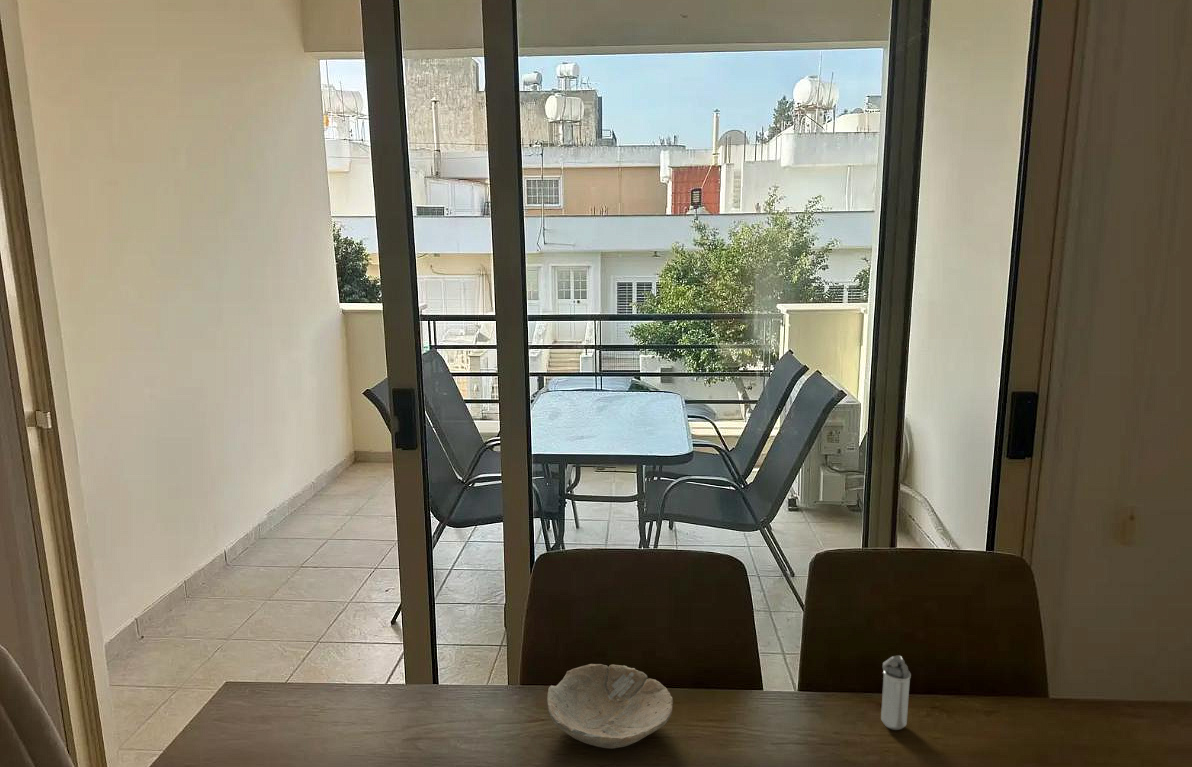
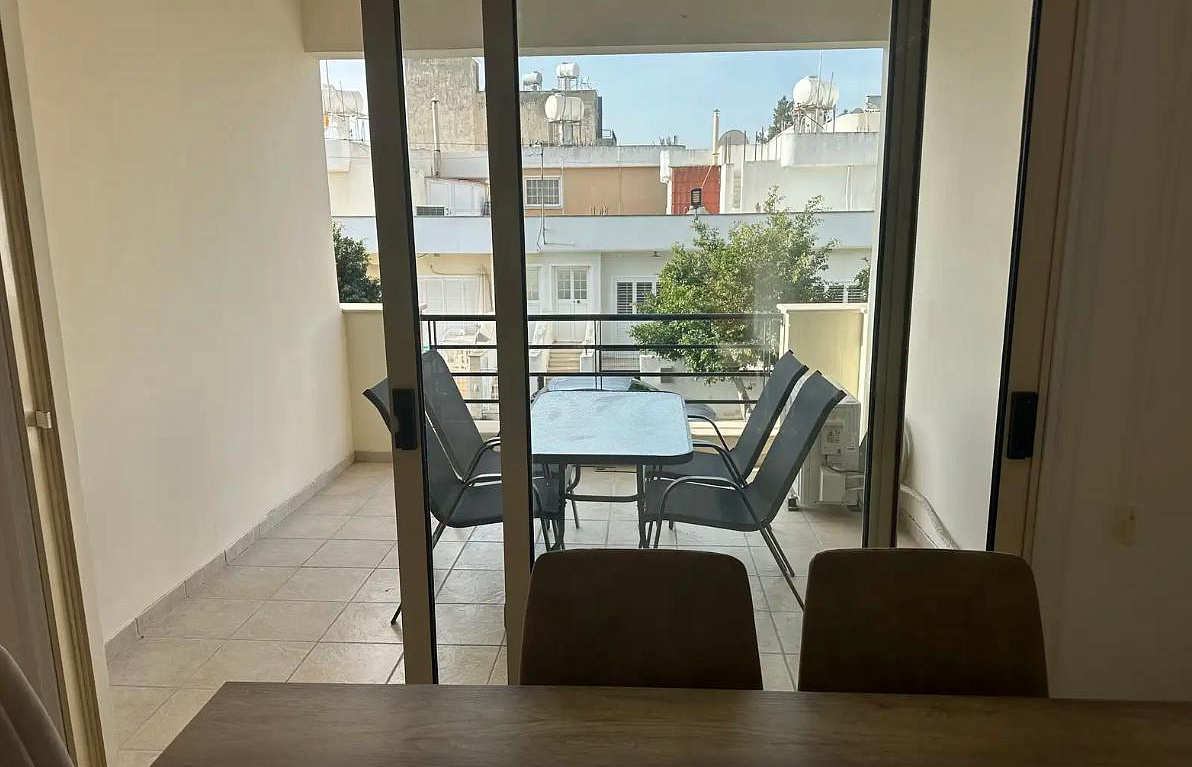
- bowl [546,663,674,750]
- shaker [880,654,912,731]
